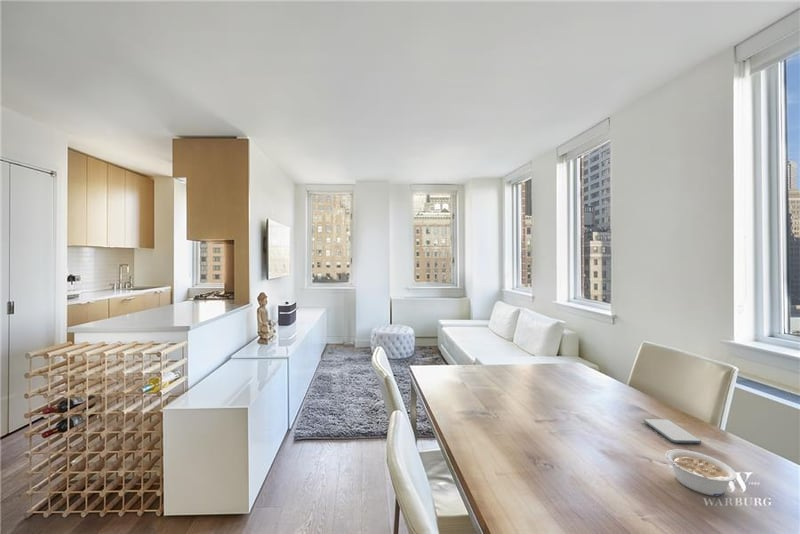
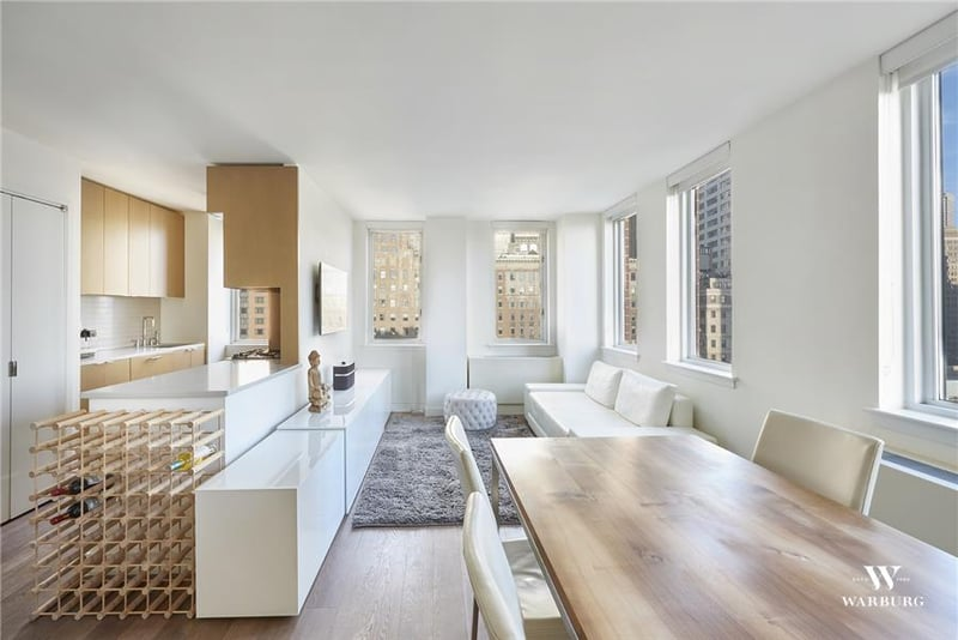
- legume [665,449,738,497]
- smartphone [643,418,702,444]
